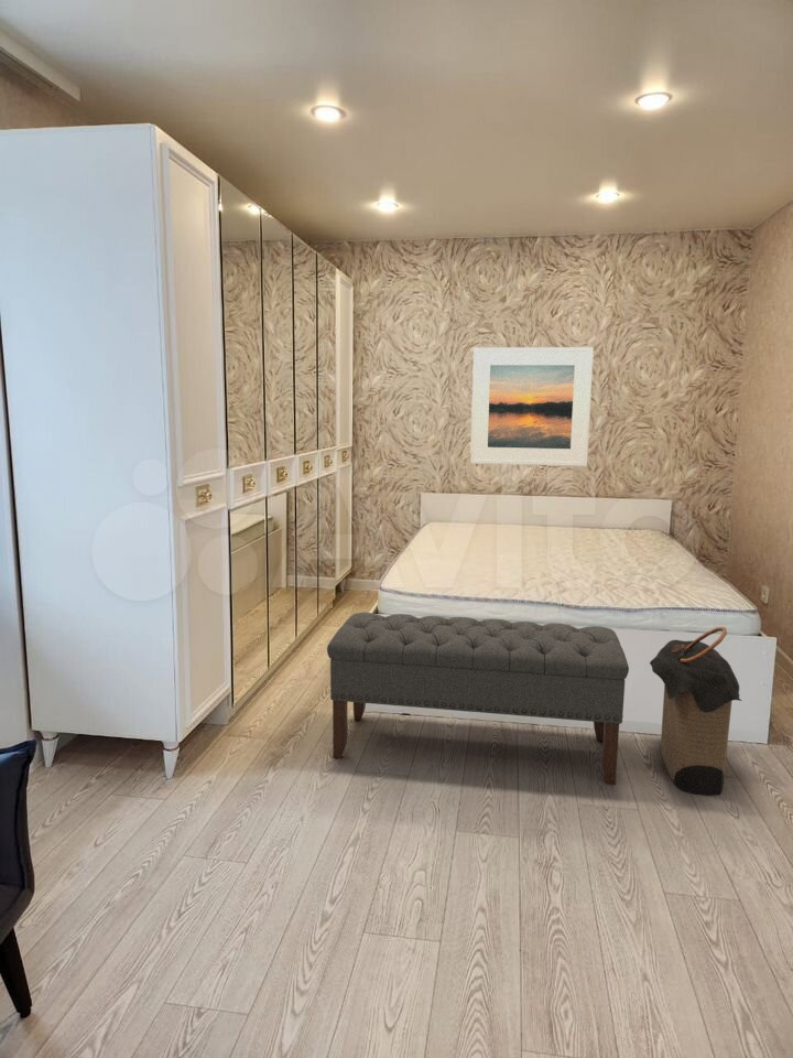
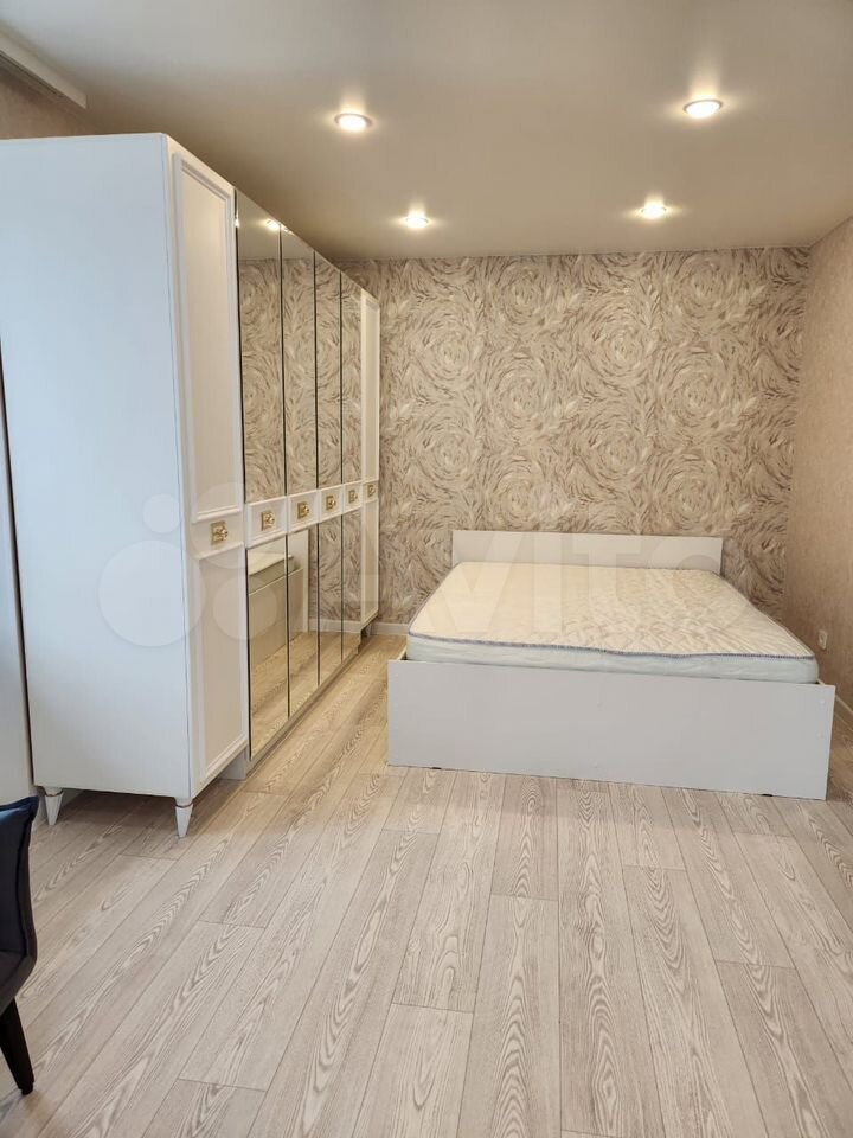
- bench [326,612,630,786]
- laundry hamper [649,626,742,797]
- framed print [469,346,595,467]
